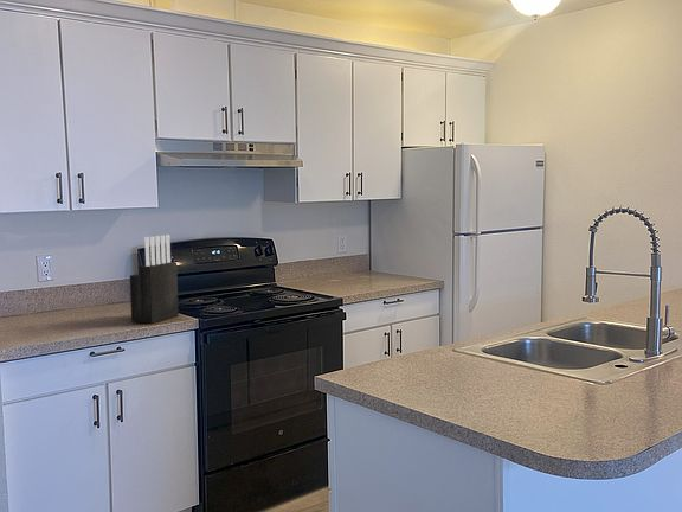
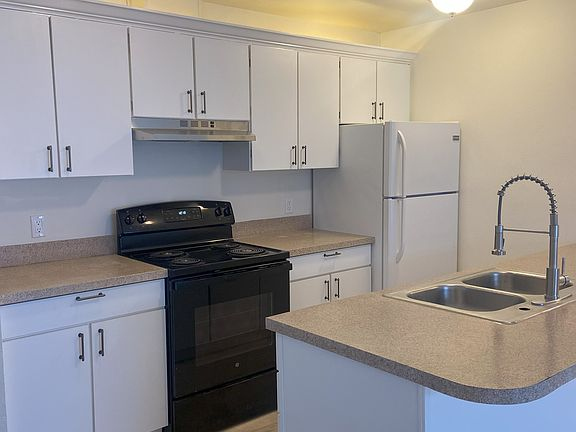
- knife block [129,233,180,325]
